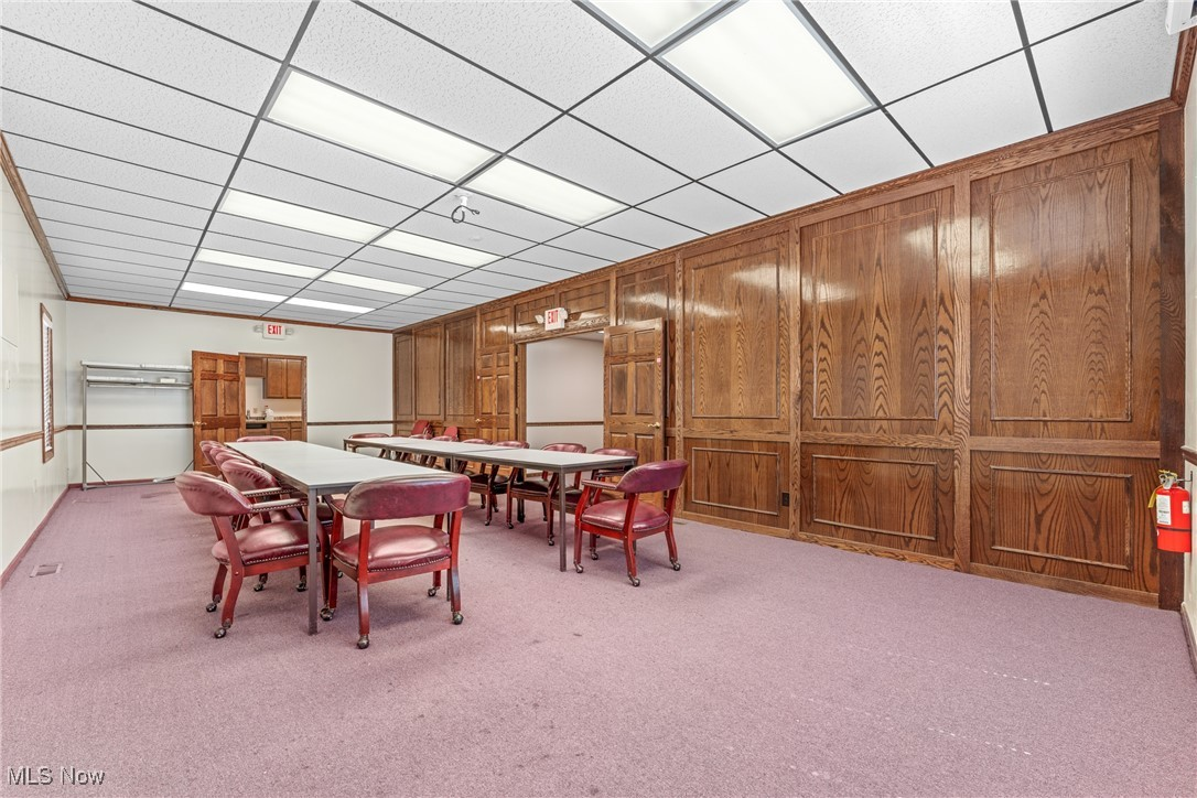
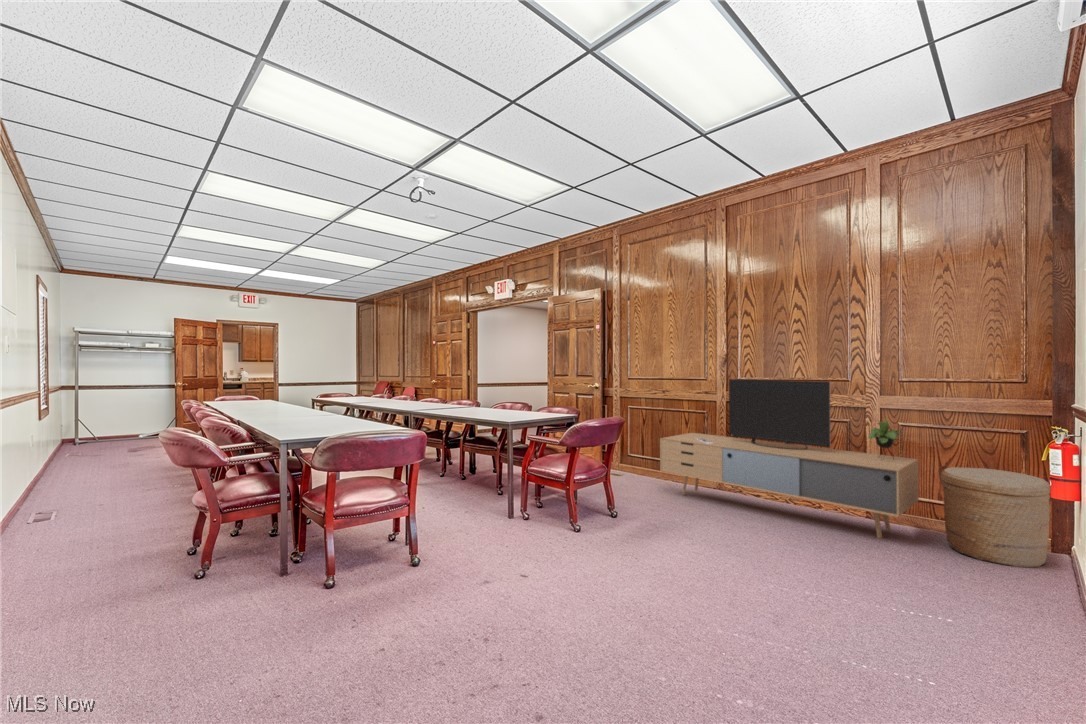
+ media console [659,378,920,539]
+ basket [940,466,1051,568]
